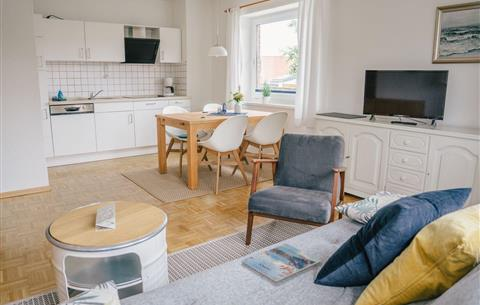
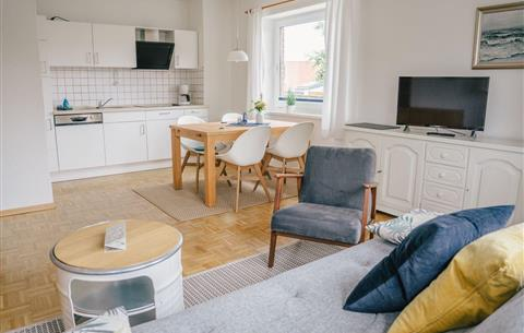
- magazine [241,243,322,283]
